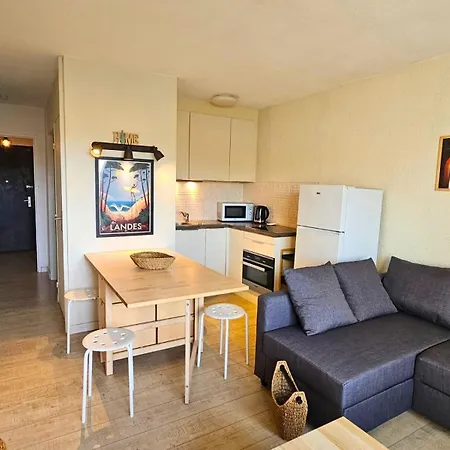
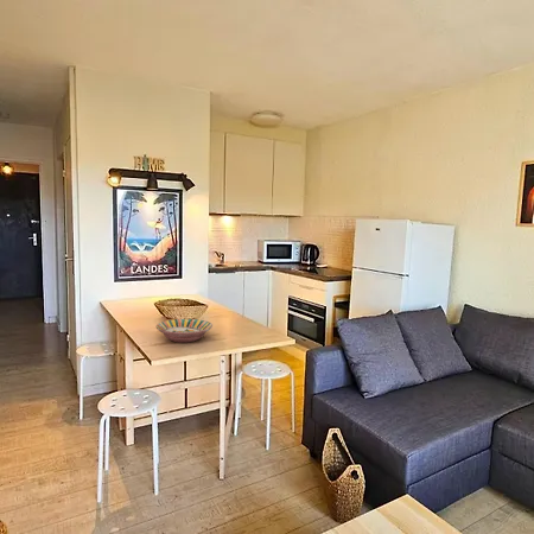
+ serving bowl [154,318,214,344]
